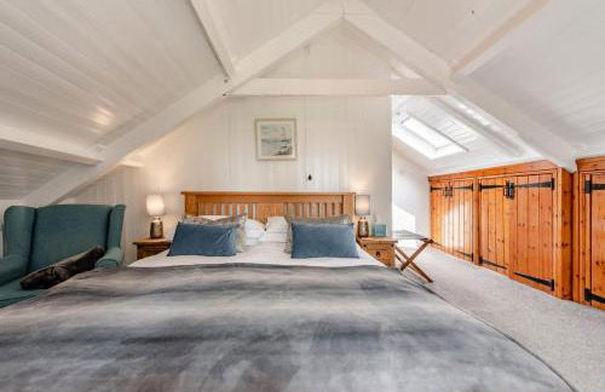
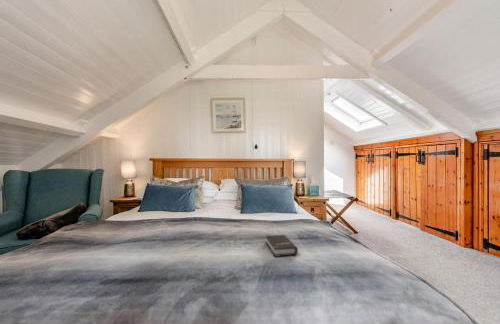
+ hardback book [265,234,299,258]
